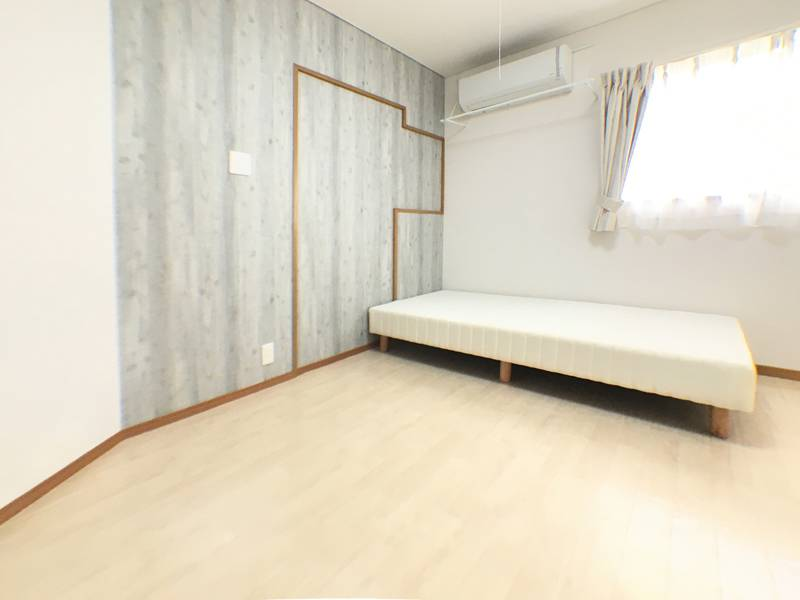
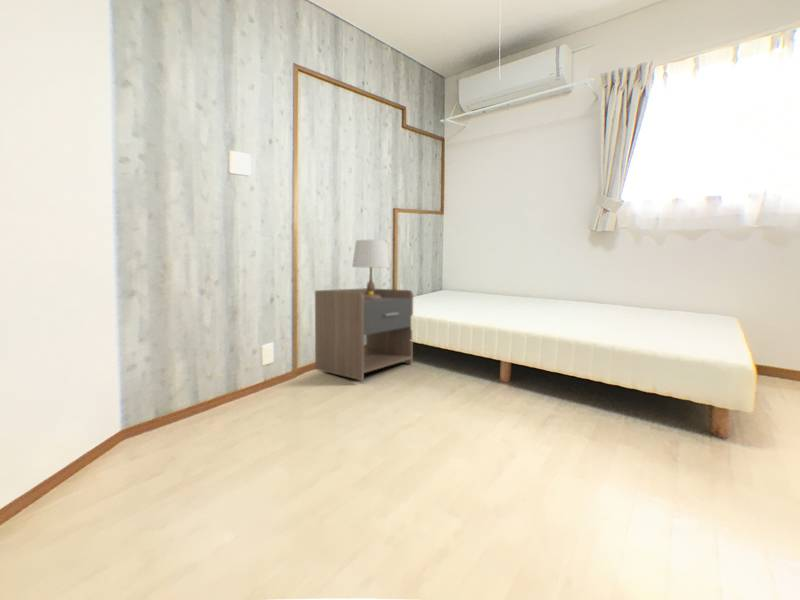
+ table lamp [351,239,390,299]
+ nightstand [314,287,414,381]
